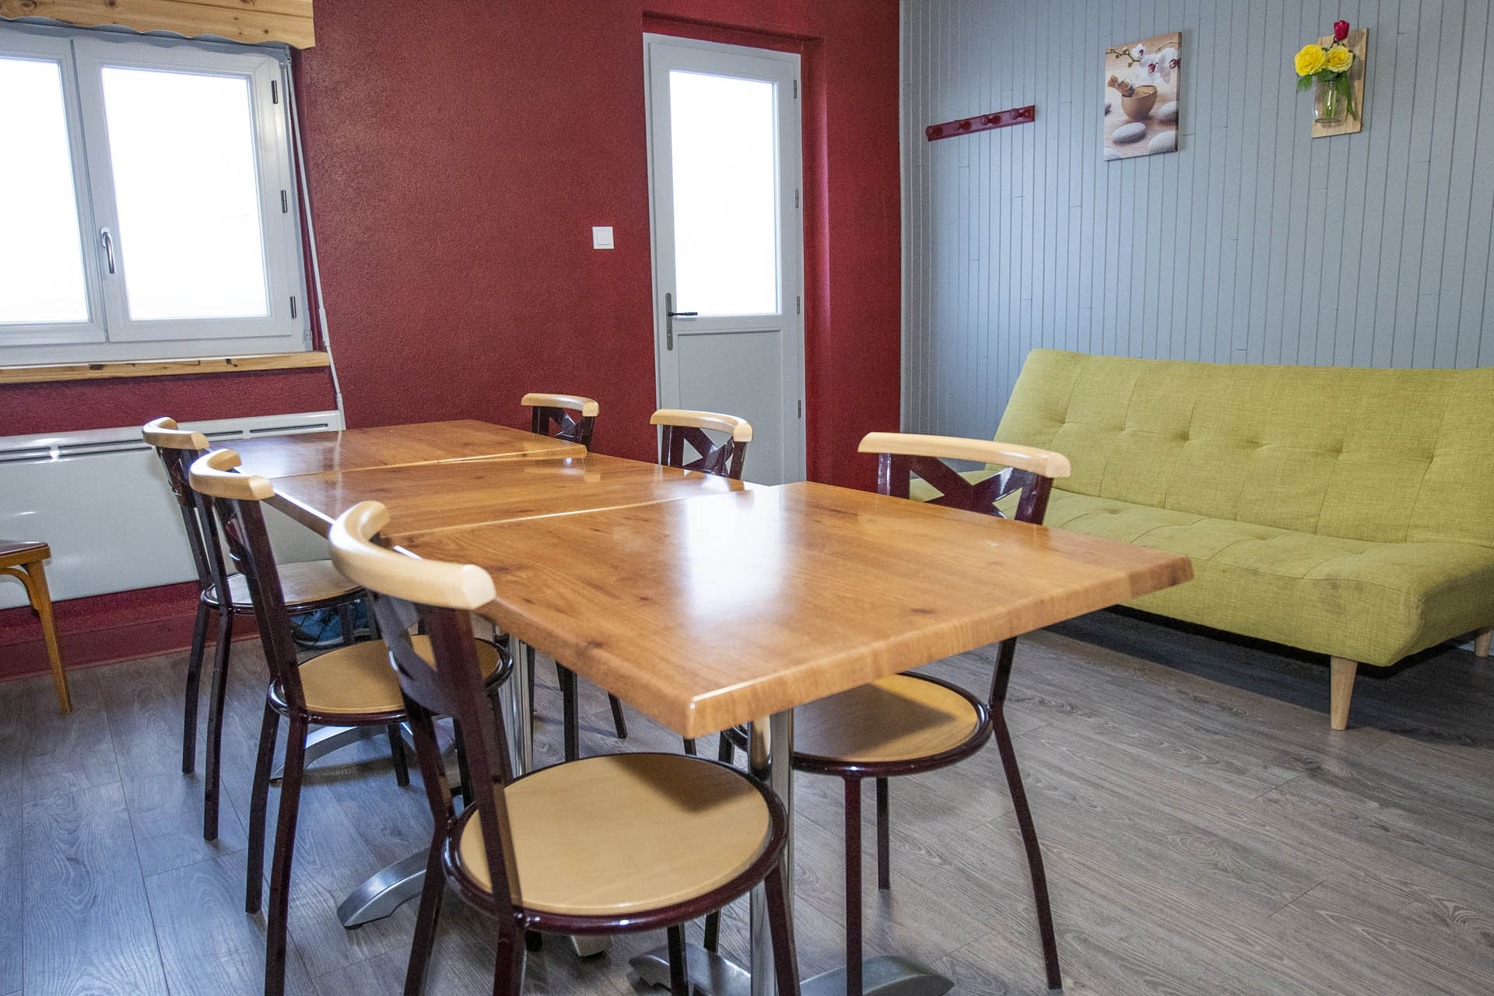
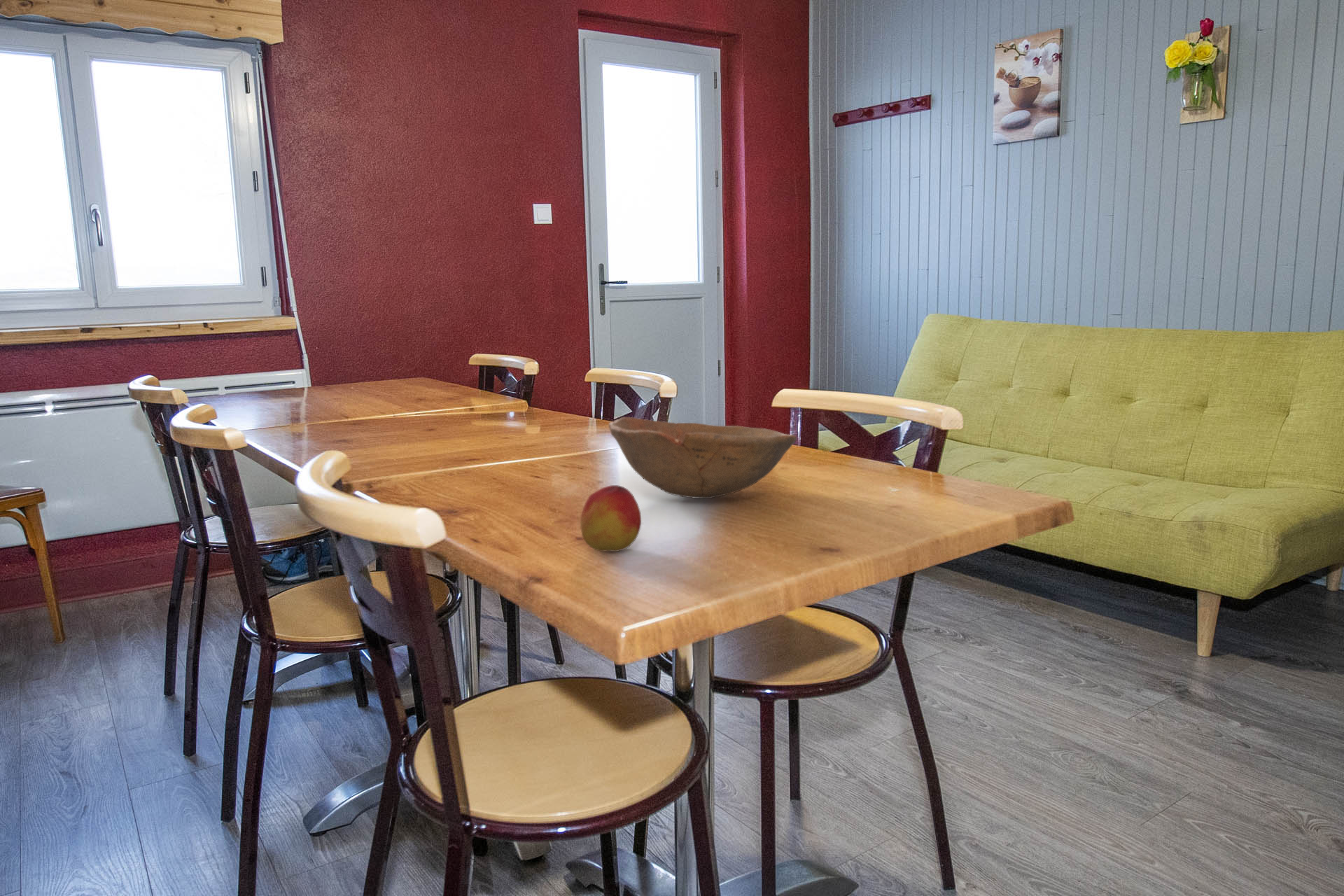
+ bowl [608,416,797,499]
+ peach [580,484,642,552]
